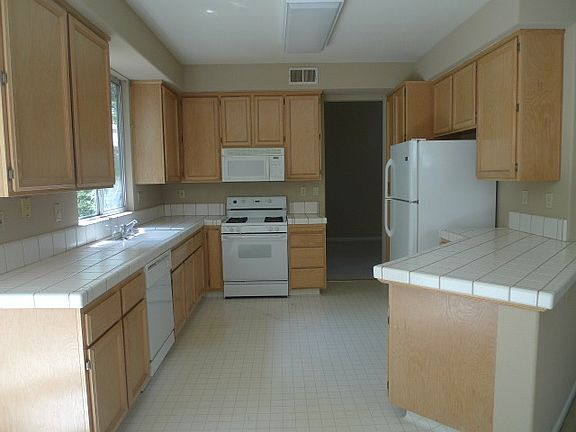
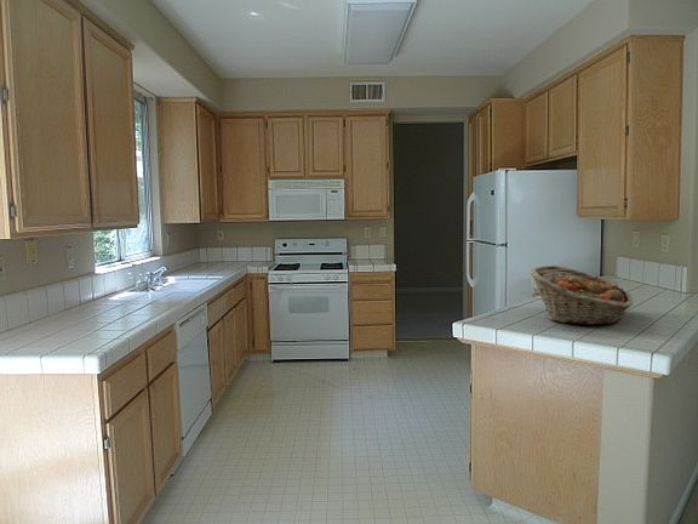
+ fruit basket [530,264,634,326]
